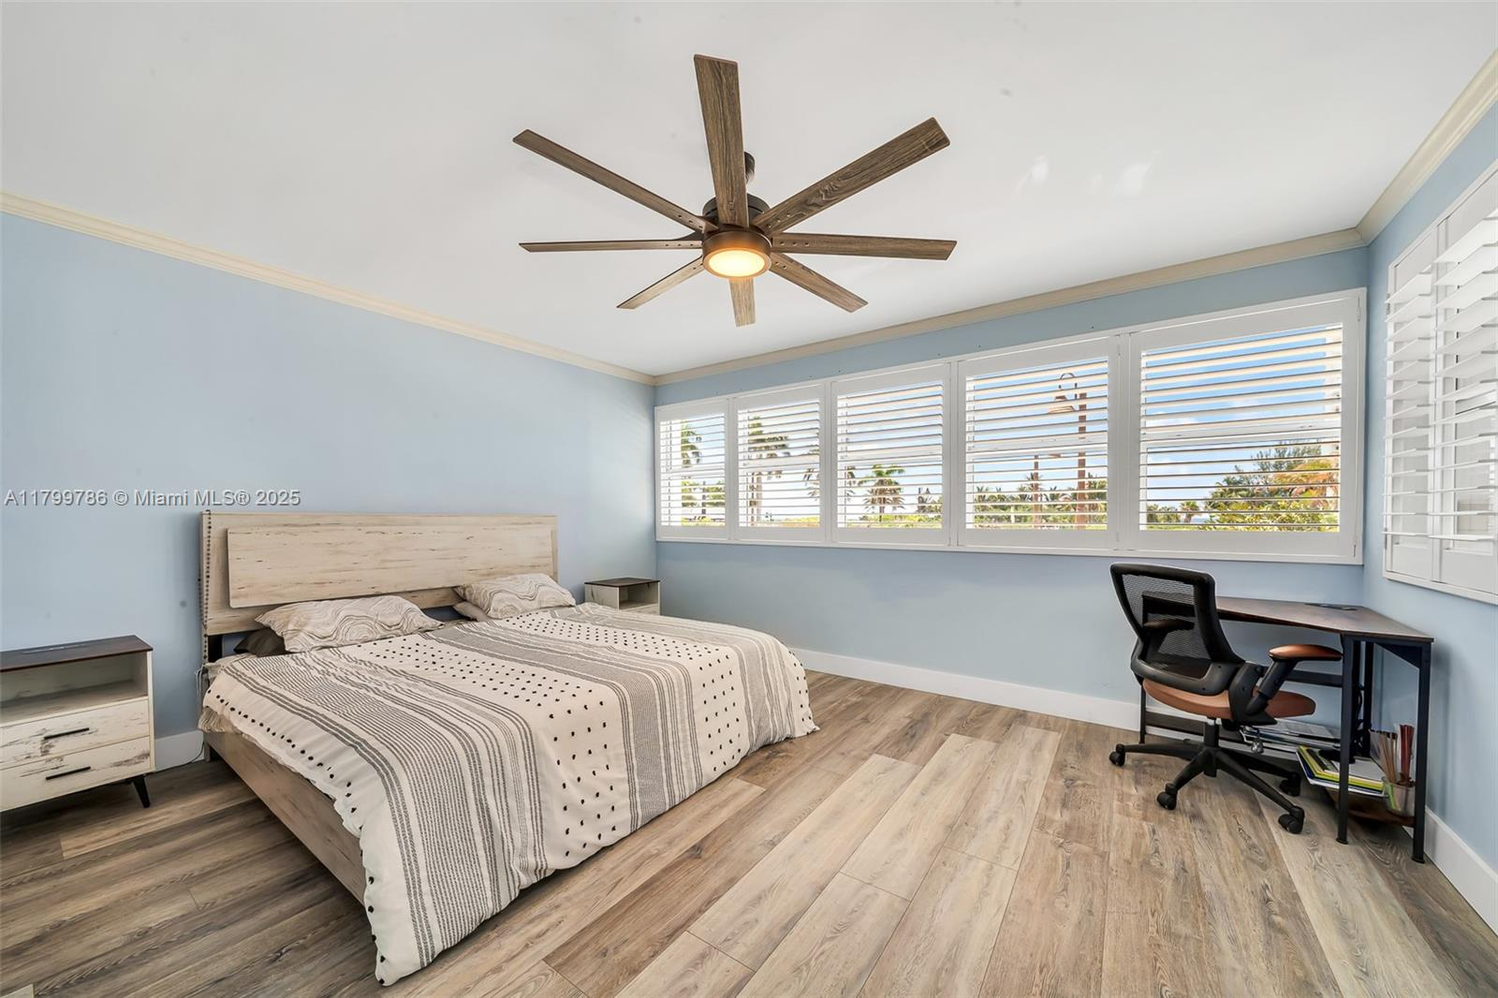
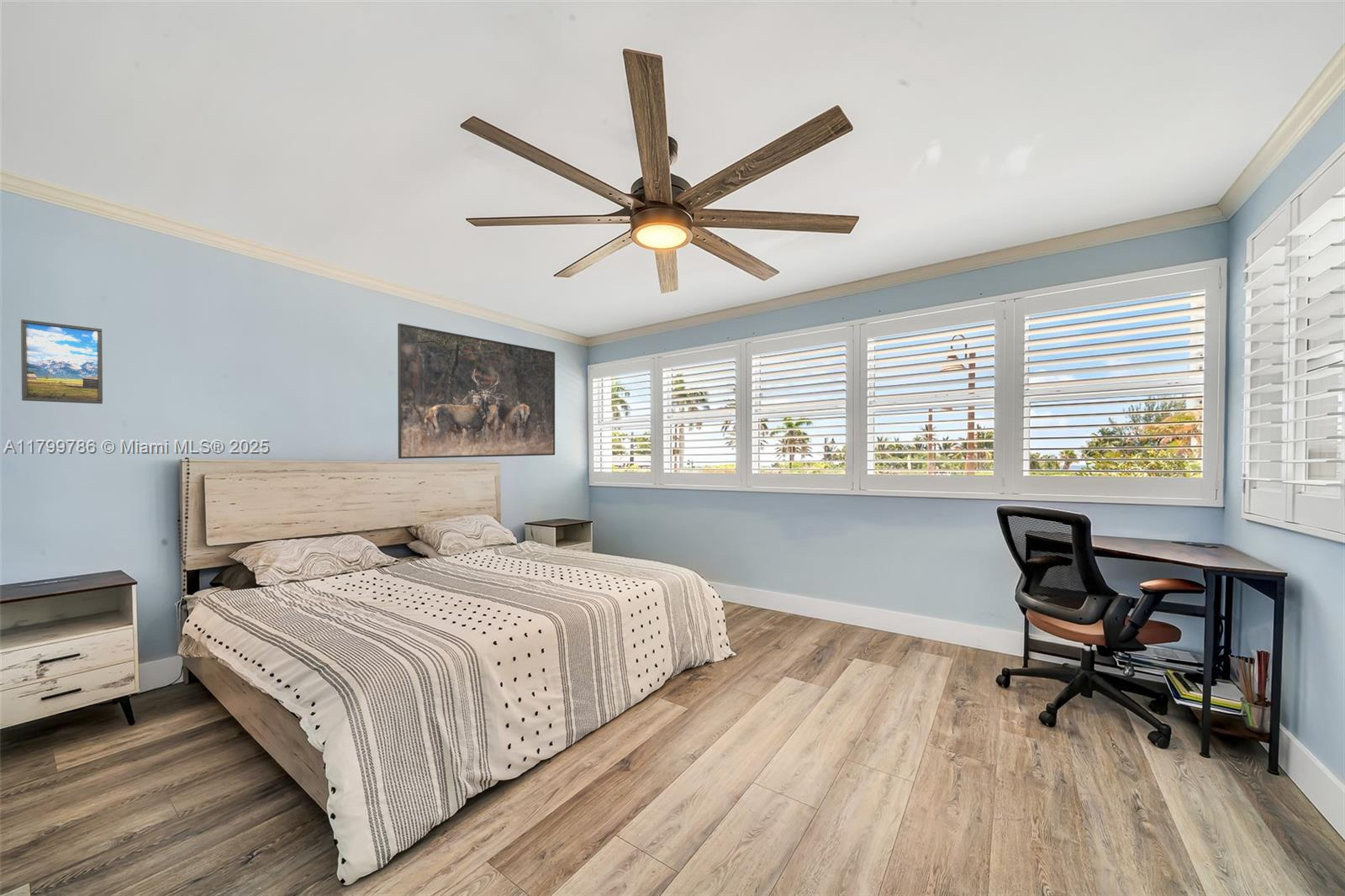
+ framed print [20,319,103,404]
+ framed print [397,323,556,460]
